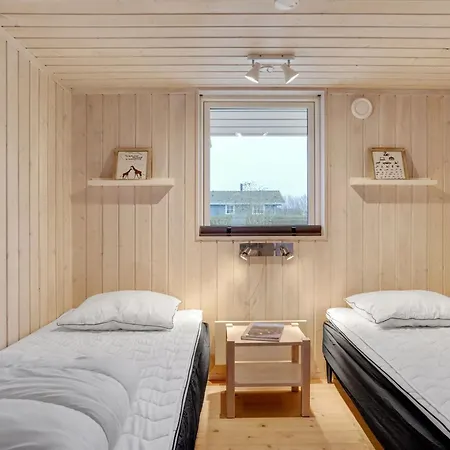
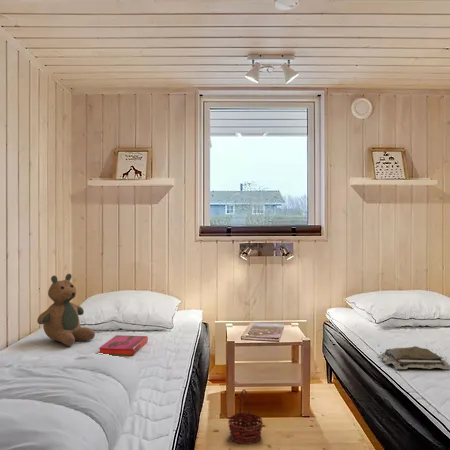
+ book [376,343,450,370]
+ teddy bear [36,273,96,347]
+ basket [227,388,264,445]
+ hardback book [98,334,149,357]
